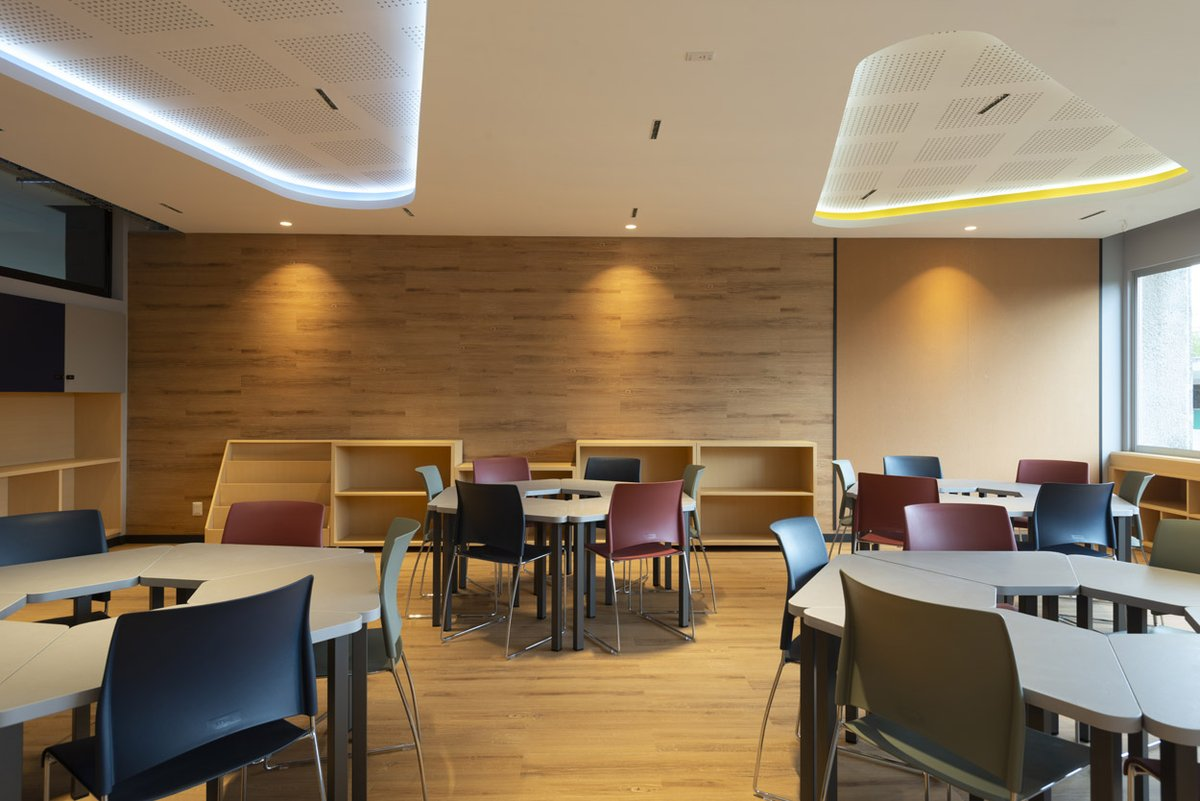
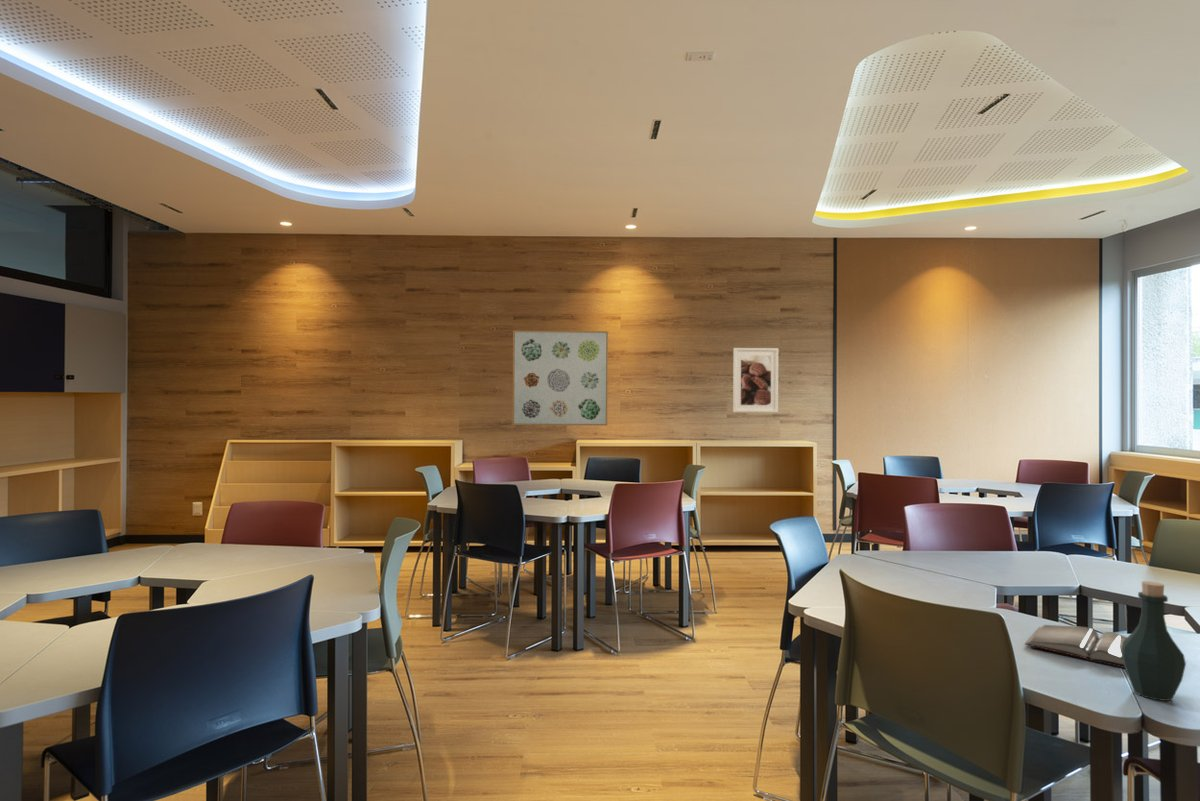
+ bottle [1121,580,1187,702]
+ hardback book [1024,624,1128,669]
+ wall art [512,330,609,427]
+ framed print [732,347,779,413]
